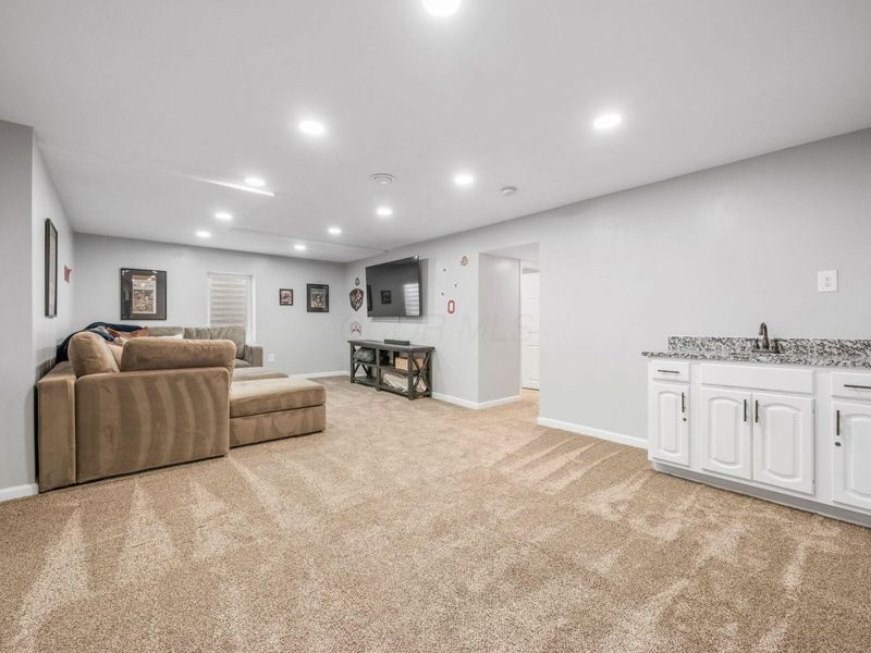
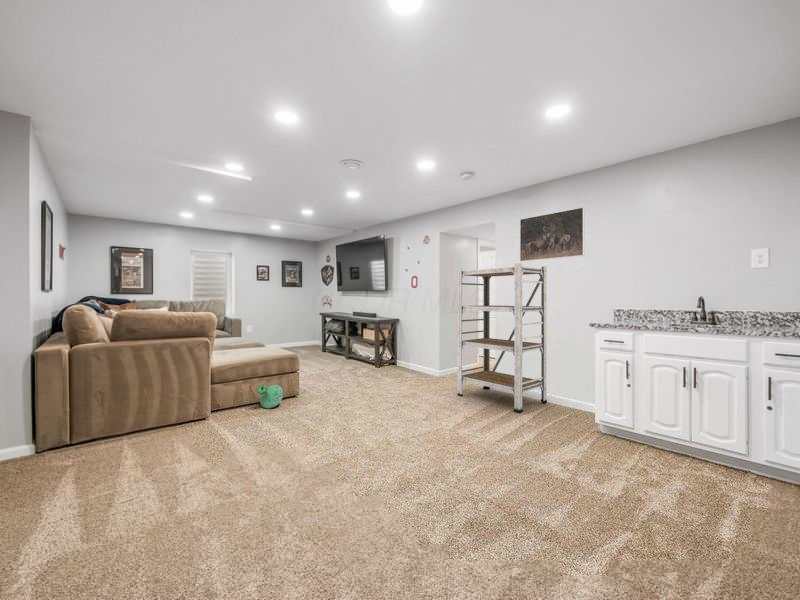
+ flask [256,384,284,409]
+ shelving unit [456,262,548,414]
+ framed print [519,206,586,262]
